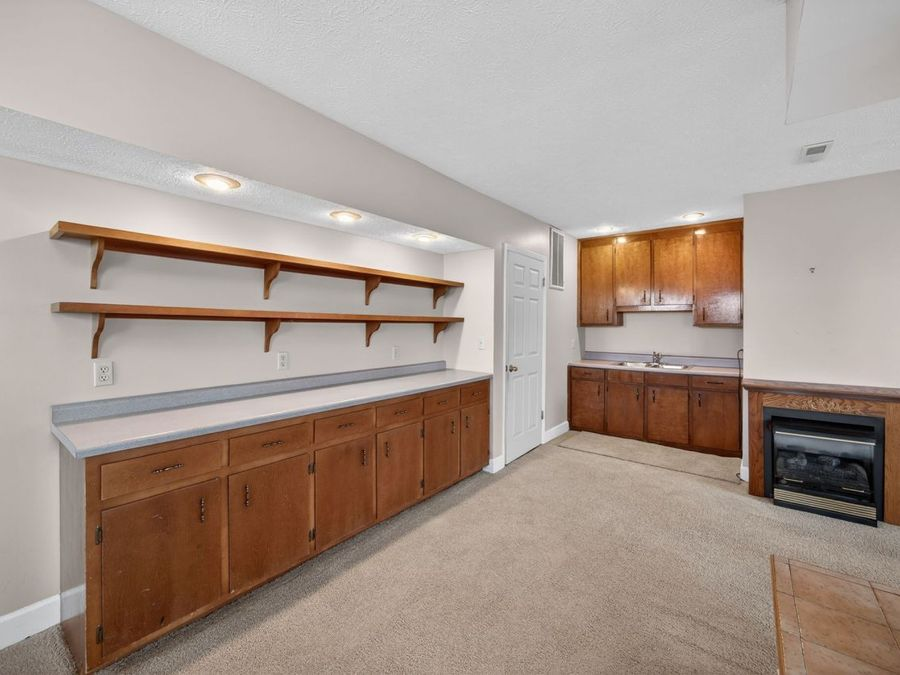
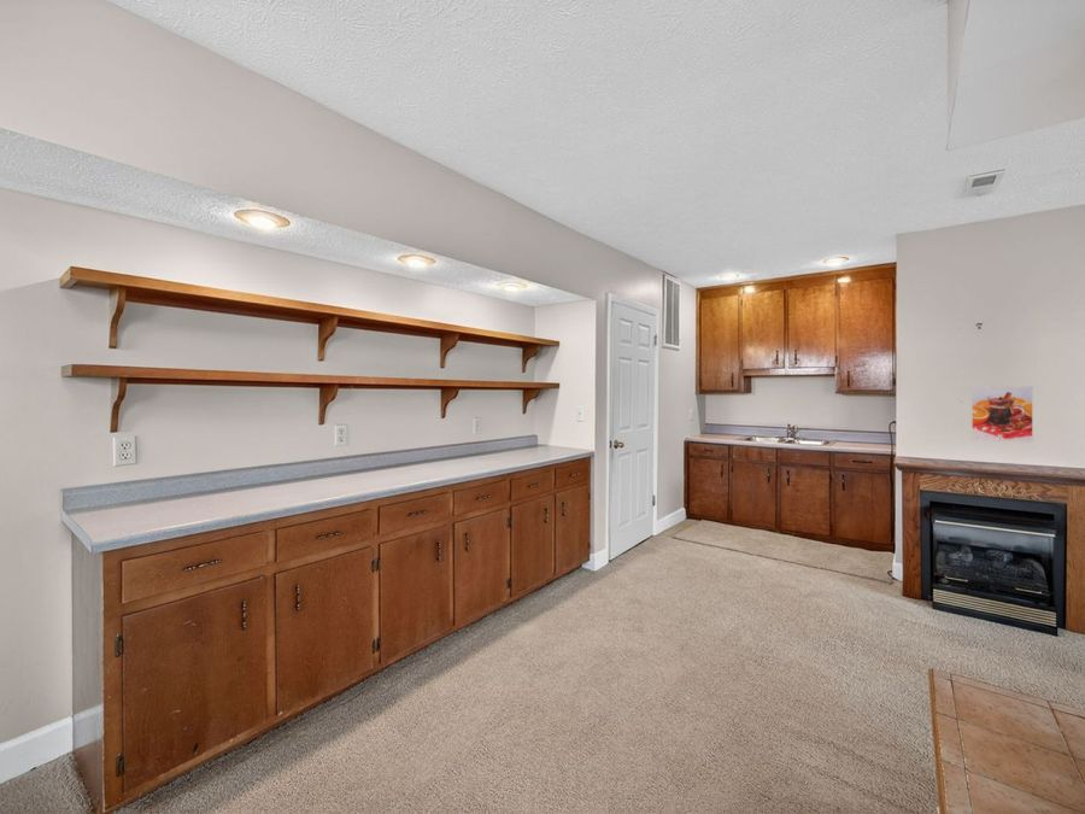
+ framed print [970,385,1034,444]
